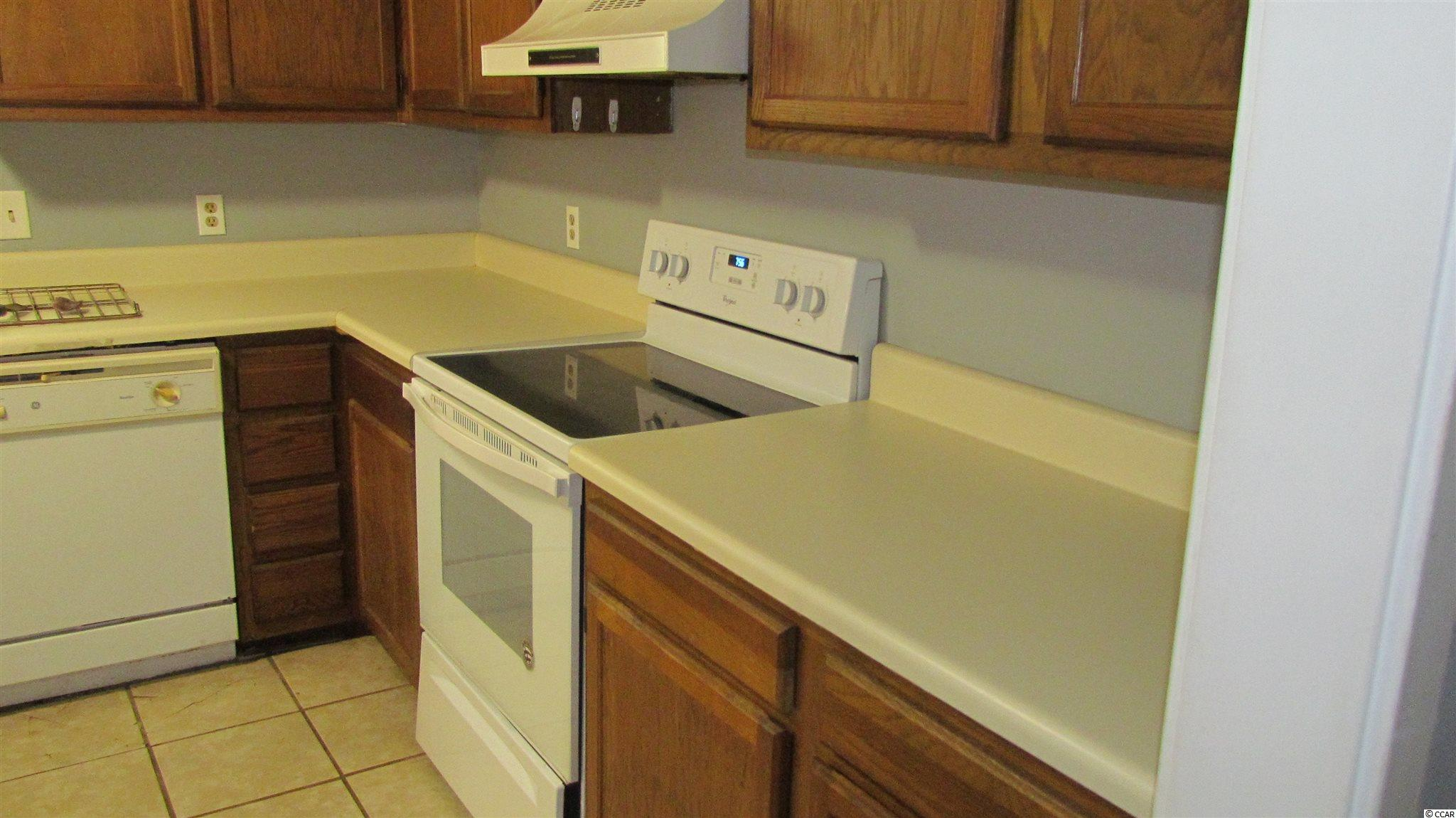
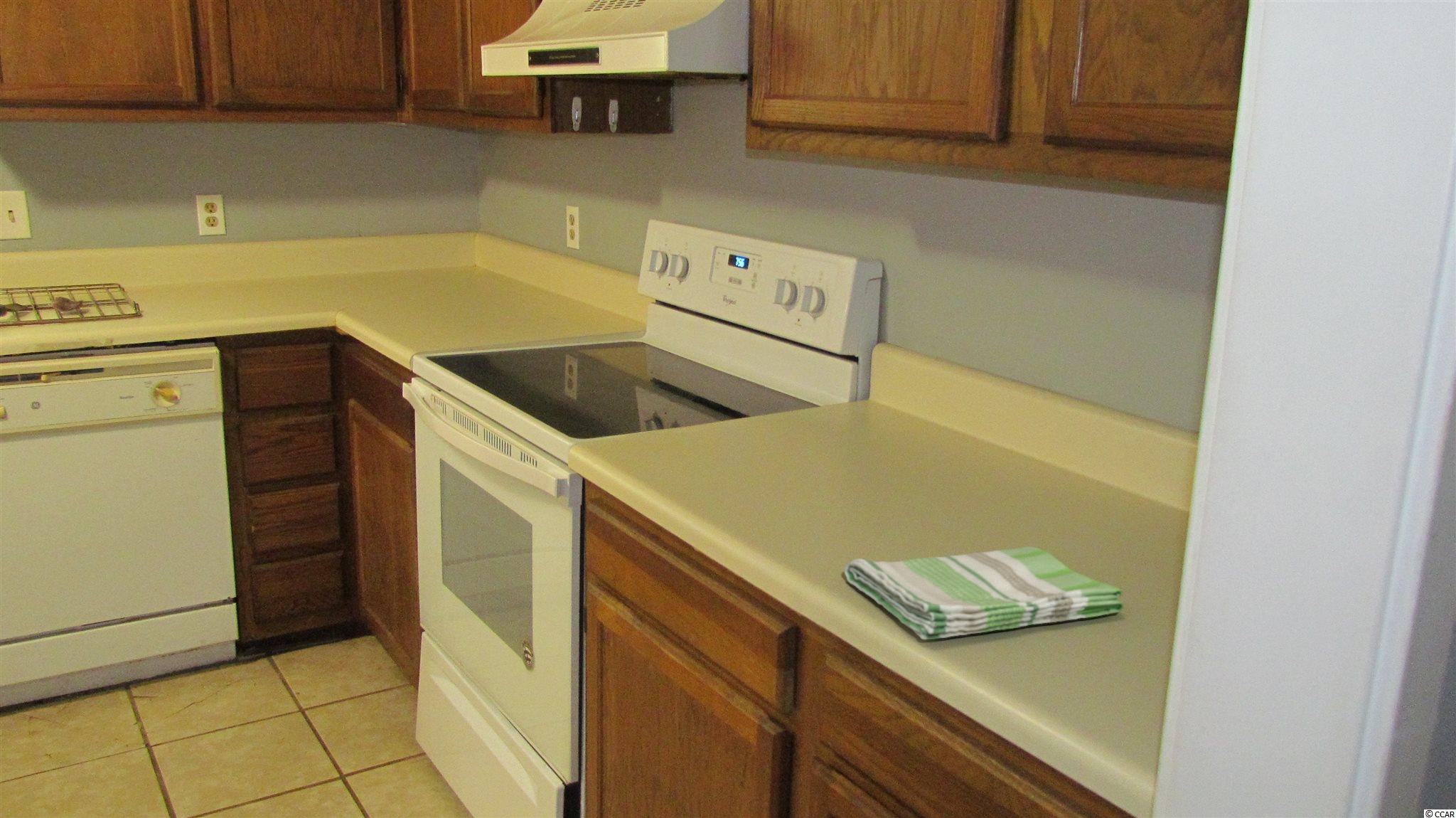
+ dish towel [844,546,1125,640]
